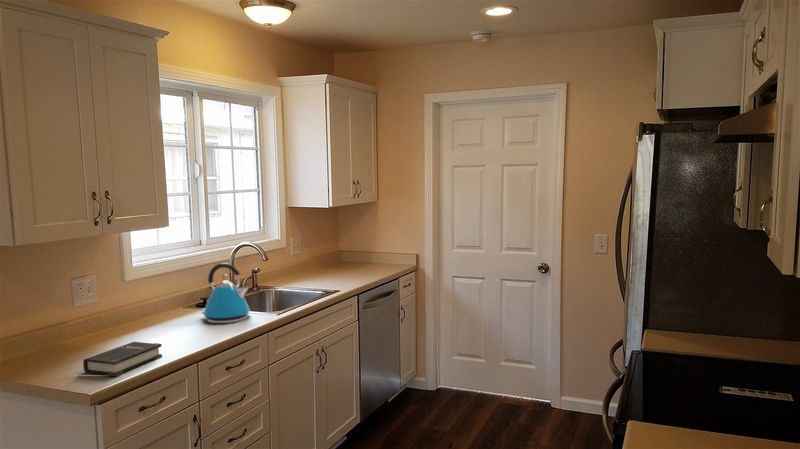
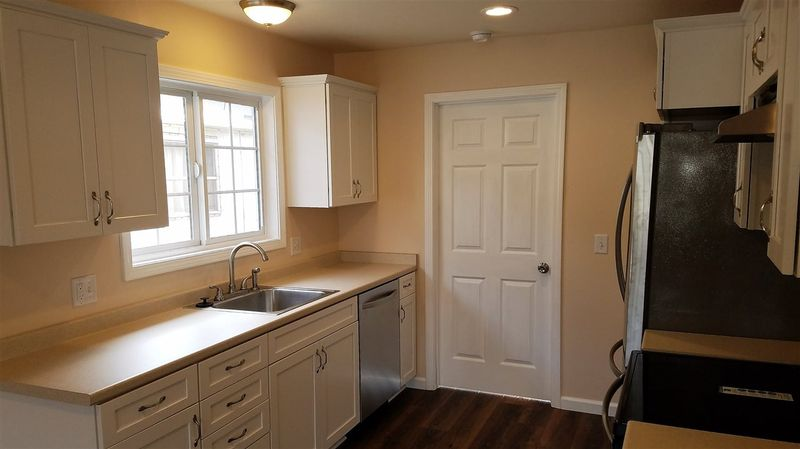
- kettle [200,262,251,324]
- hardback book [82,341,163,377]
